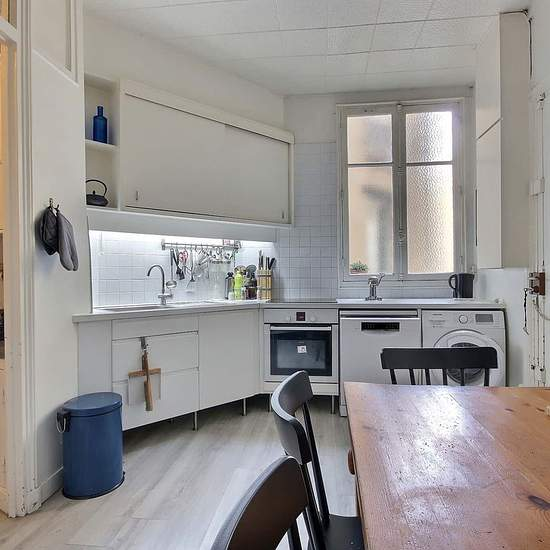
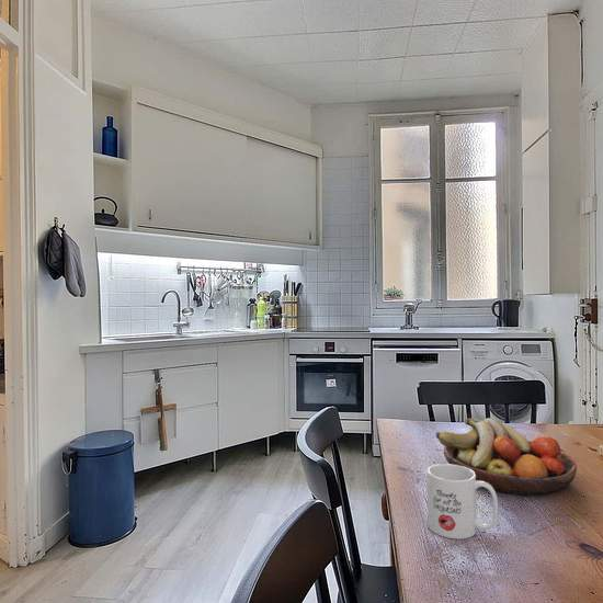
+ fruit bowl [435,417,578,497]
+ mug [426,463,499,541]
